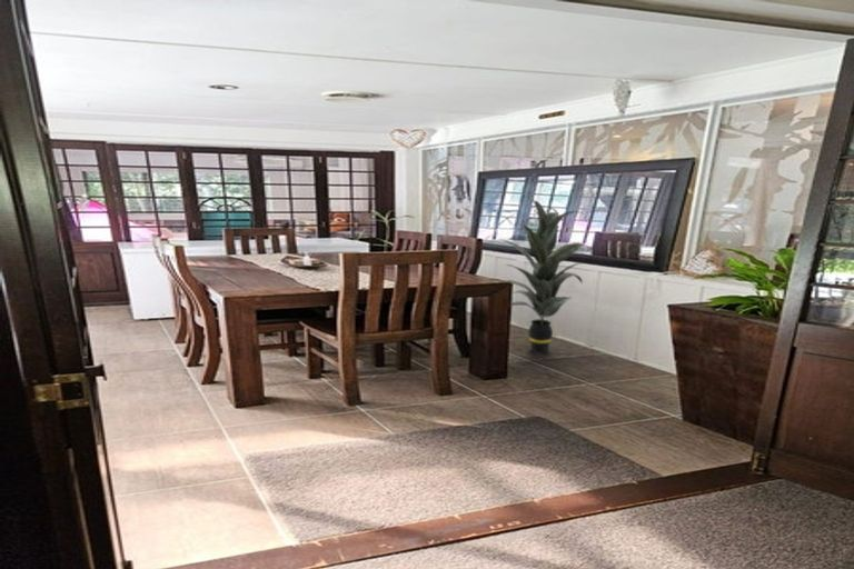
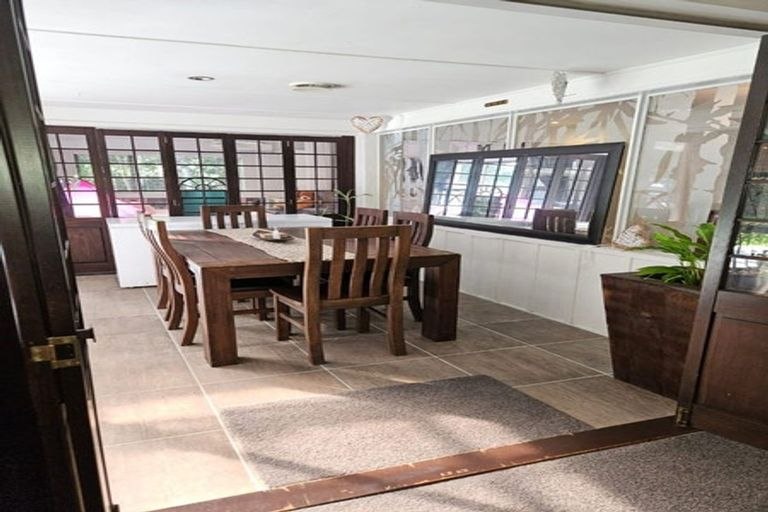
- indoor plant [493,199,595,355]
